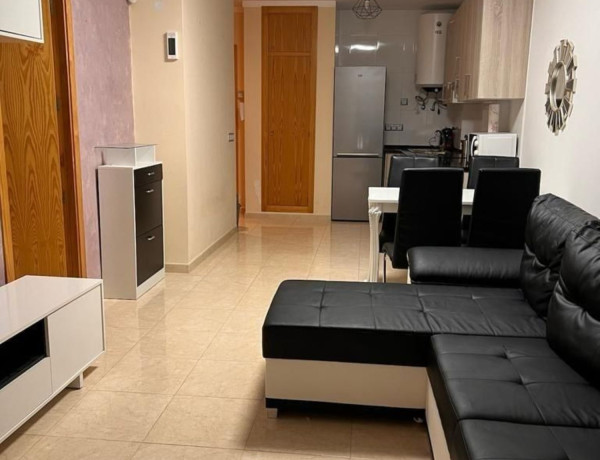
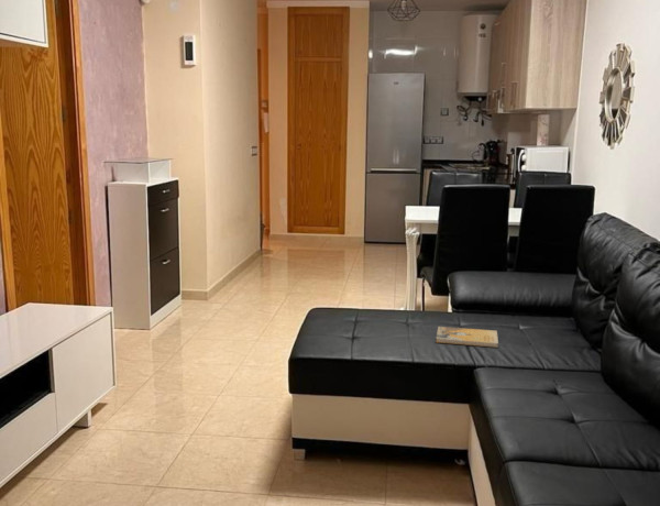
+ book [435,326,499,349]
